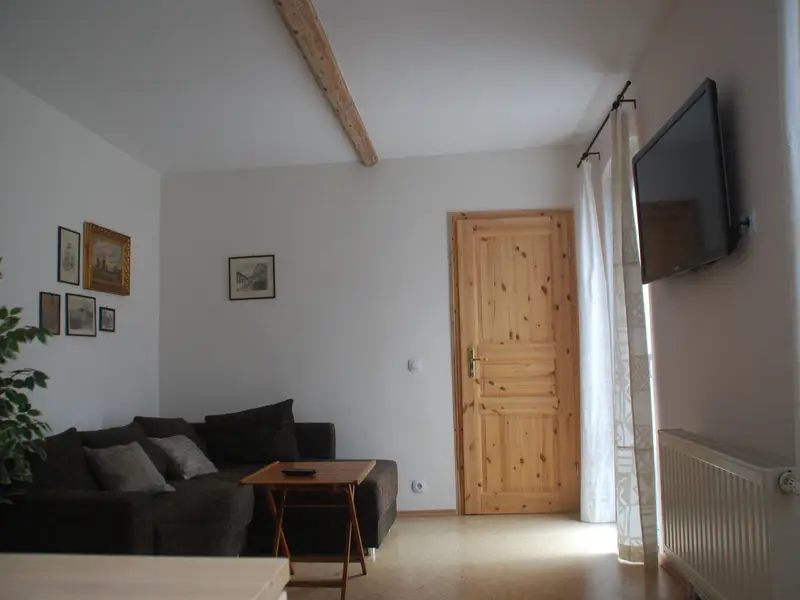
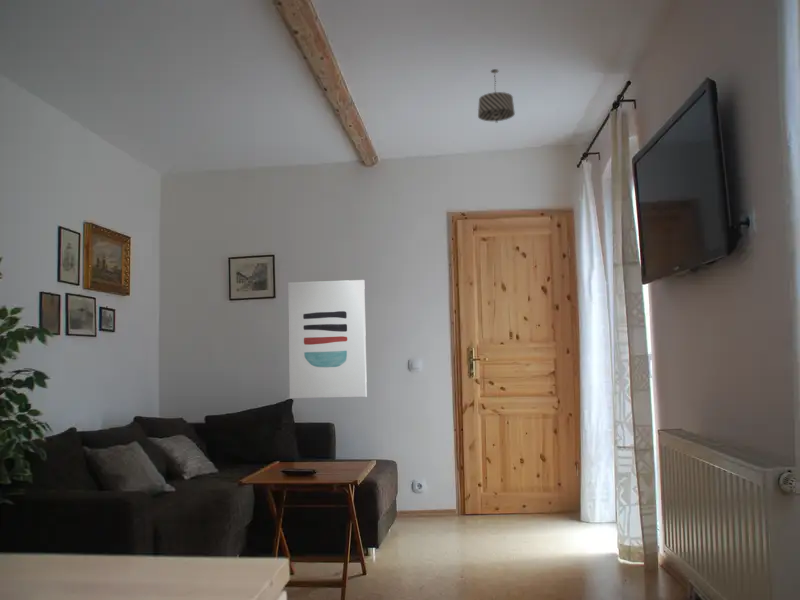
+ wall art [287,279,368,400]
+ pendant light [477,68,516,124]
